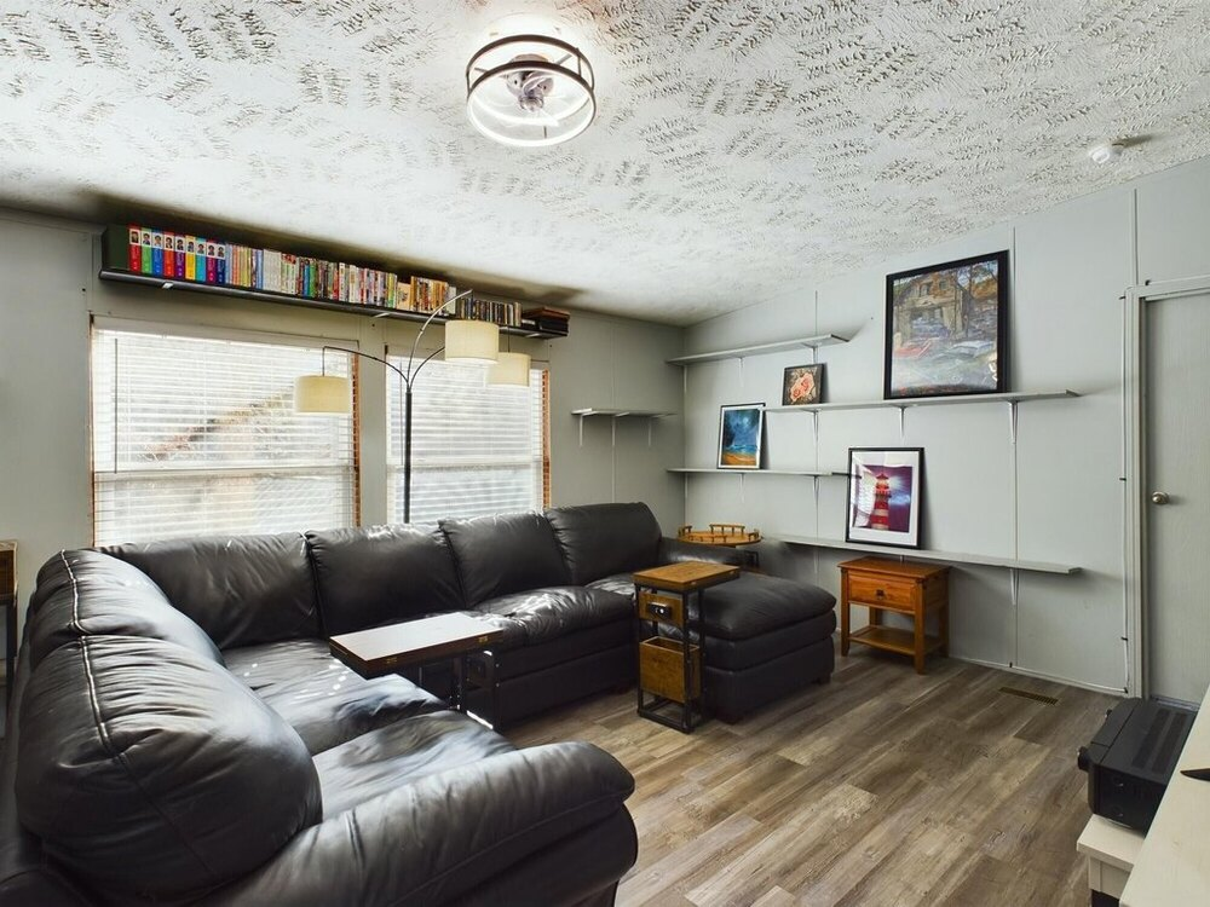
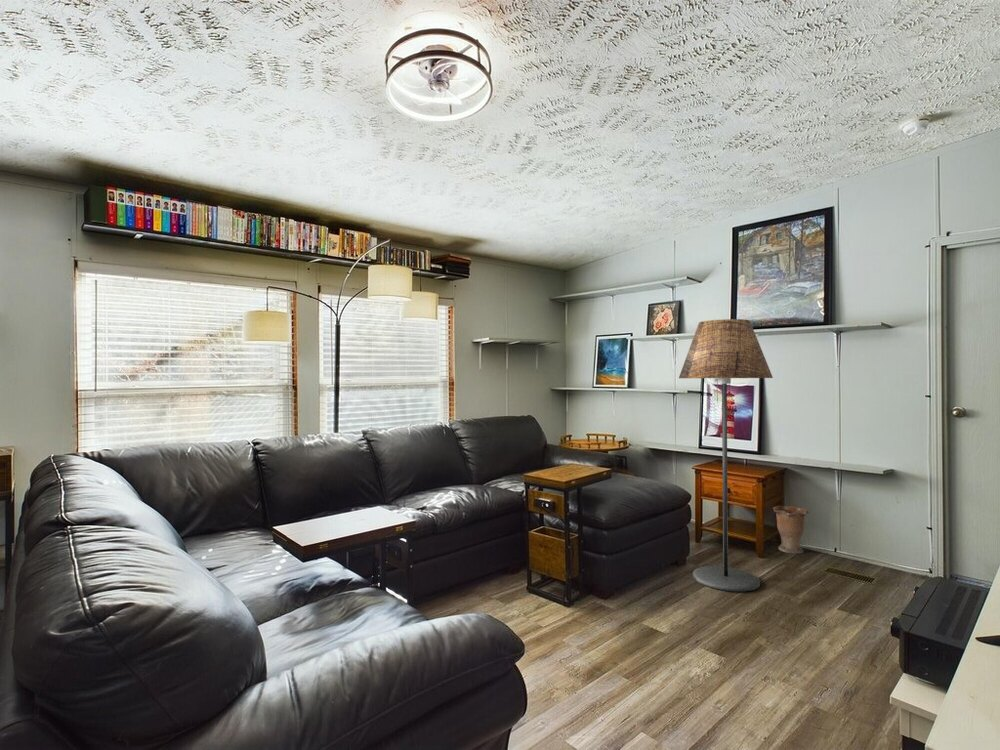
+ floor lamp [678,318,774,593]
+ vase [772,505,810,555]
